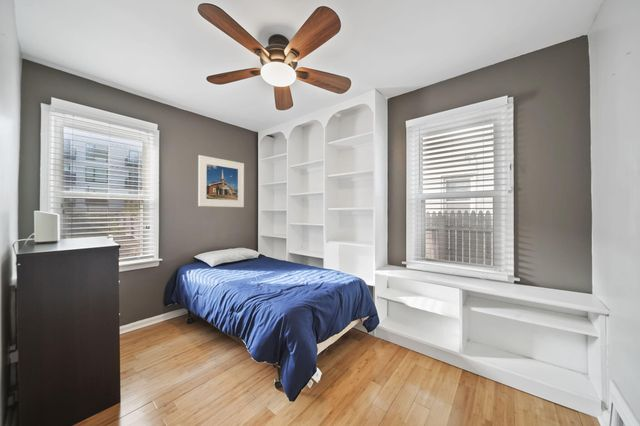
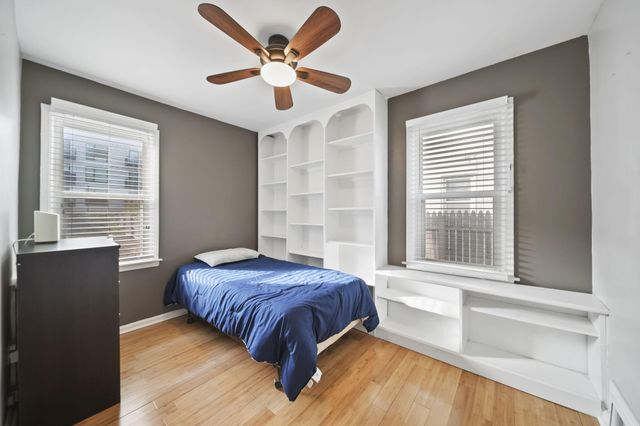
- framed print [197,154,245,208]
